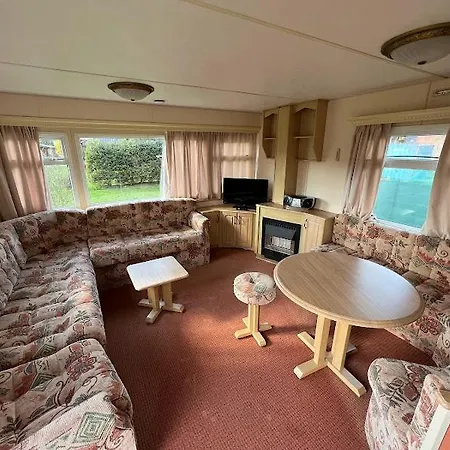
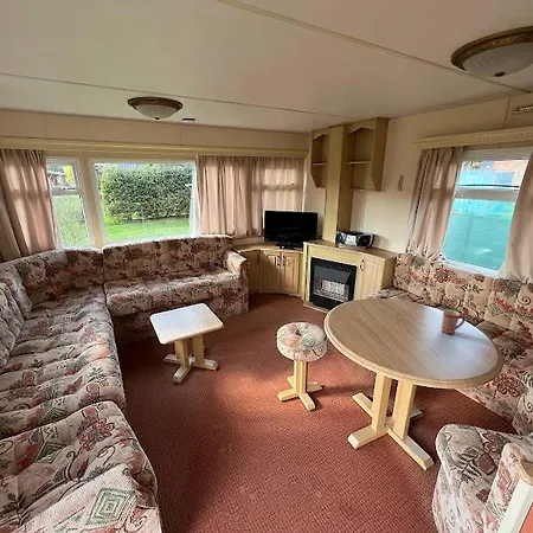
+ mug [441,308,465,335]
